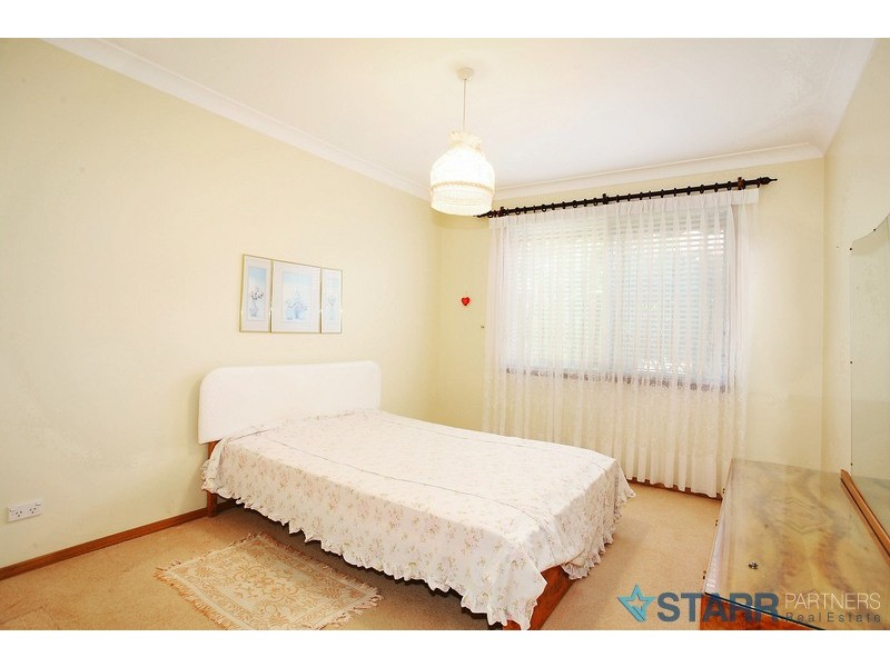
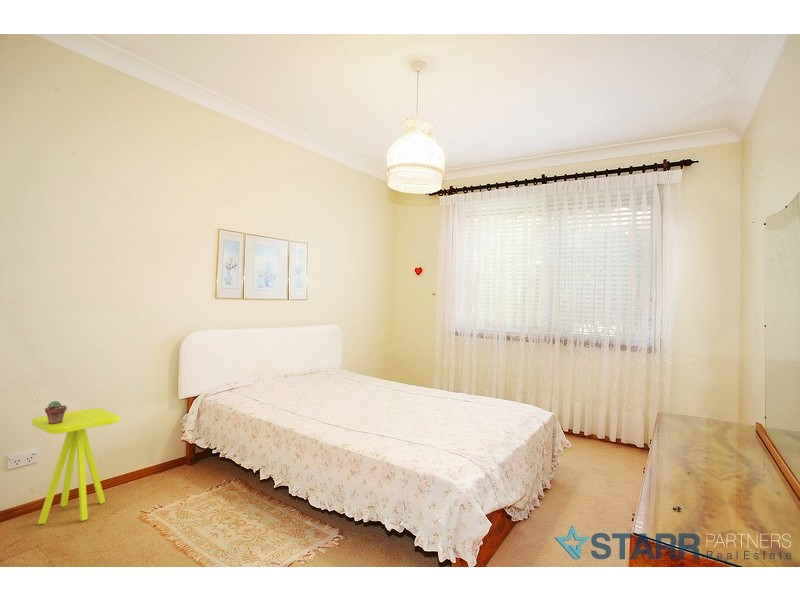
+ side table [31,407,121,525]
+ potted succulent [44,400,68,424]
